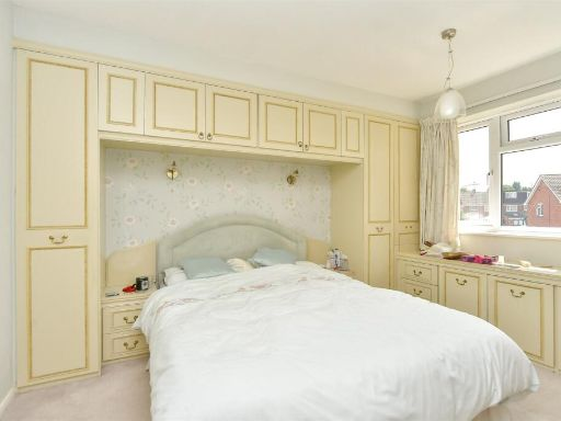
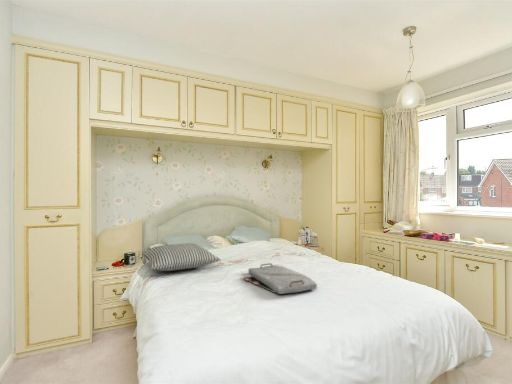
+ pillow [141,242,222,272]
+ serving tray [242,262,318,295]
